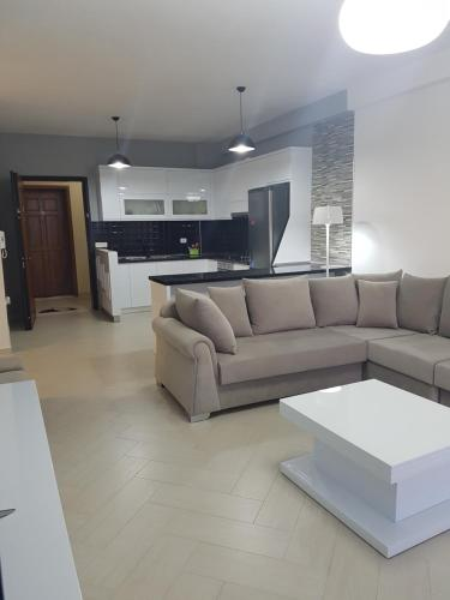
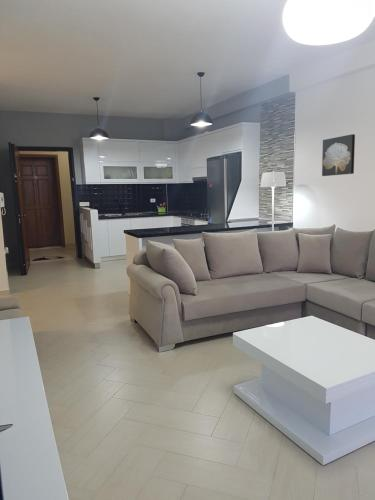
+ wall art [321,133,356,177]
